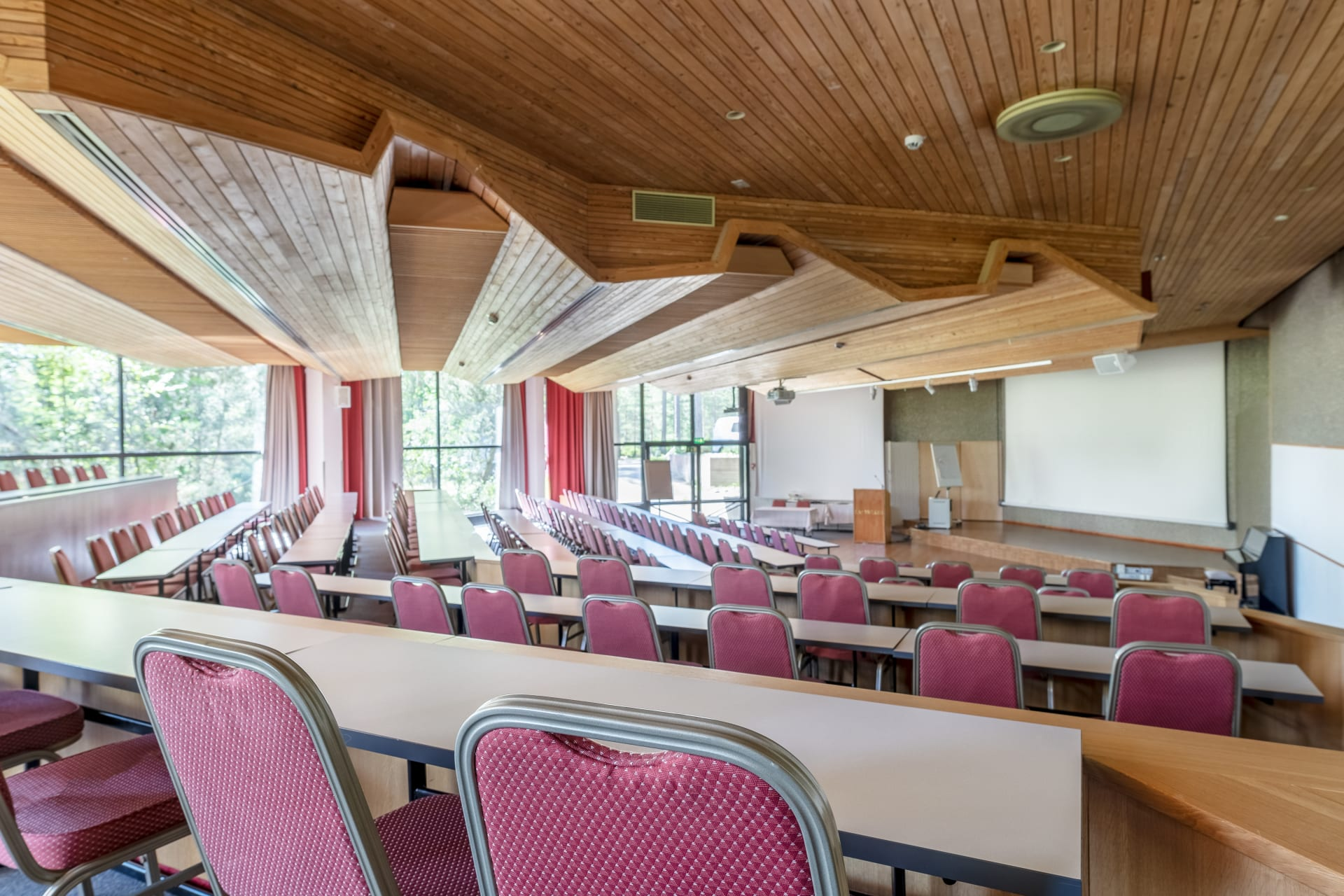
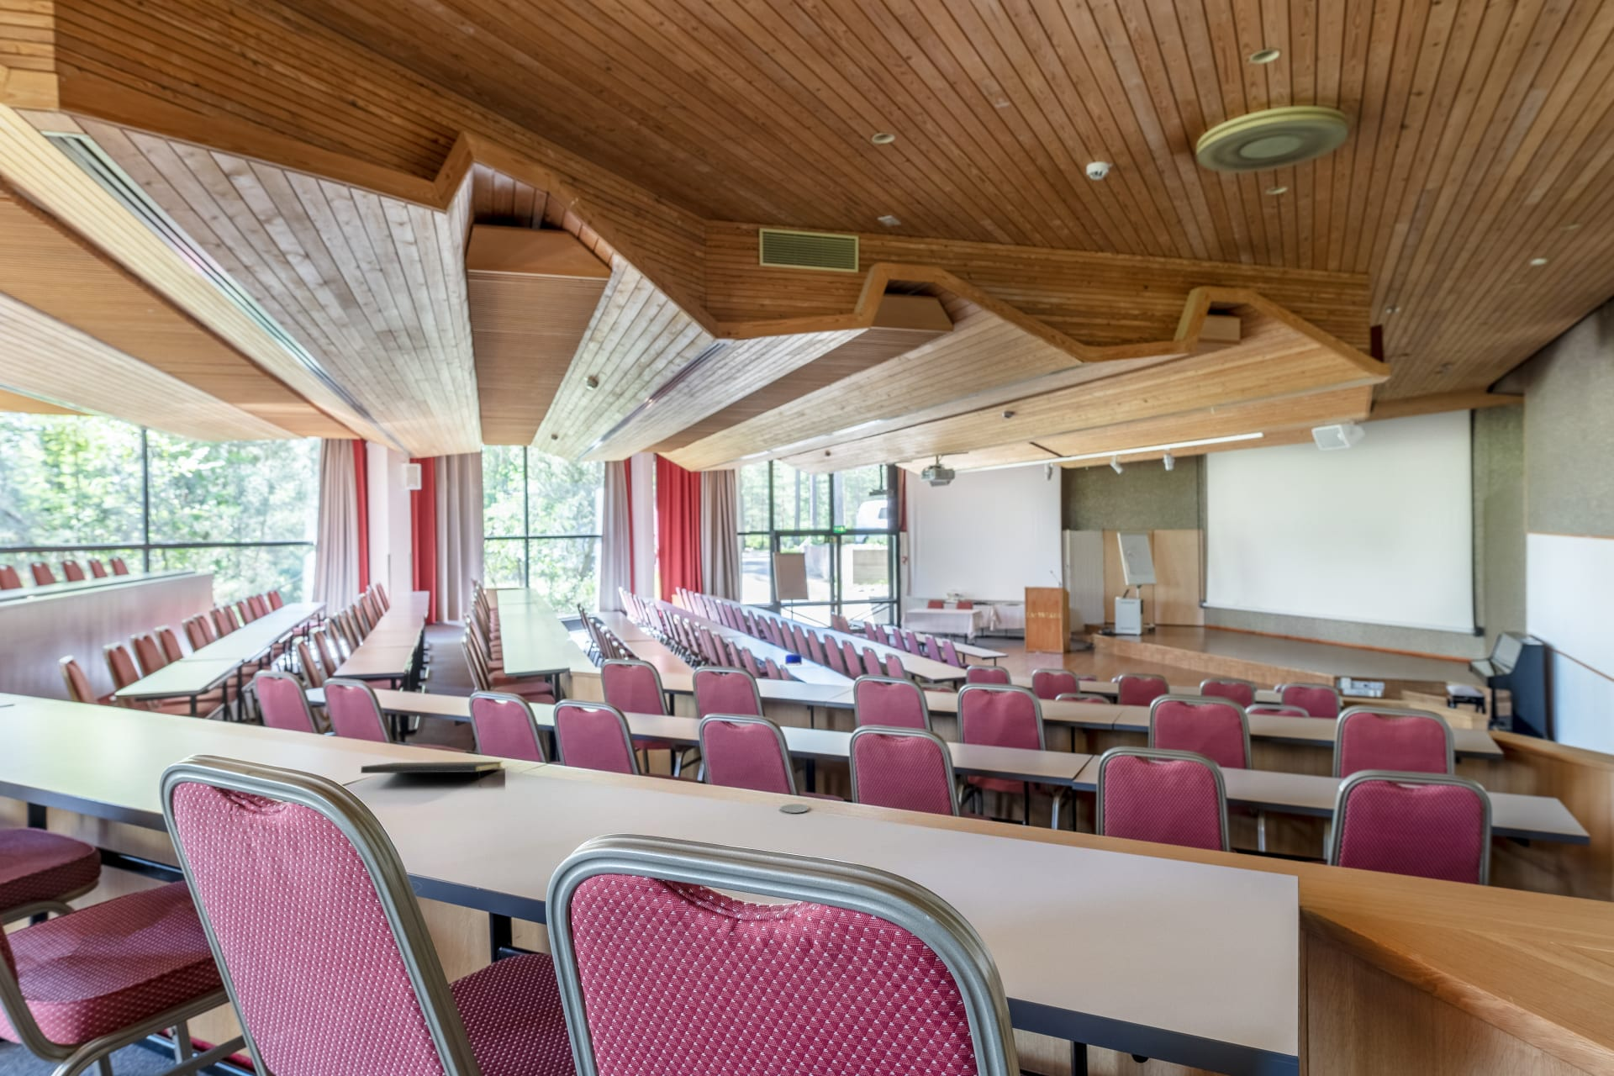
+ notepad [360,760,503,789]
+ water bottle [779,653,811,814]
